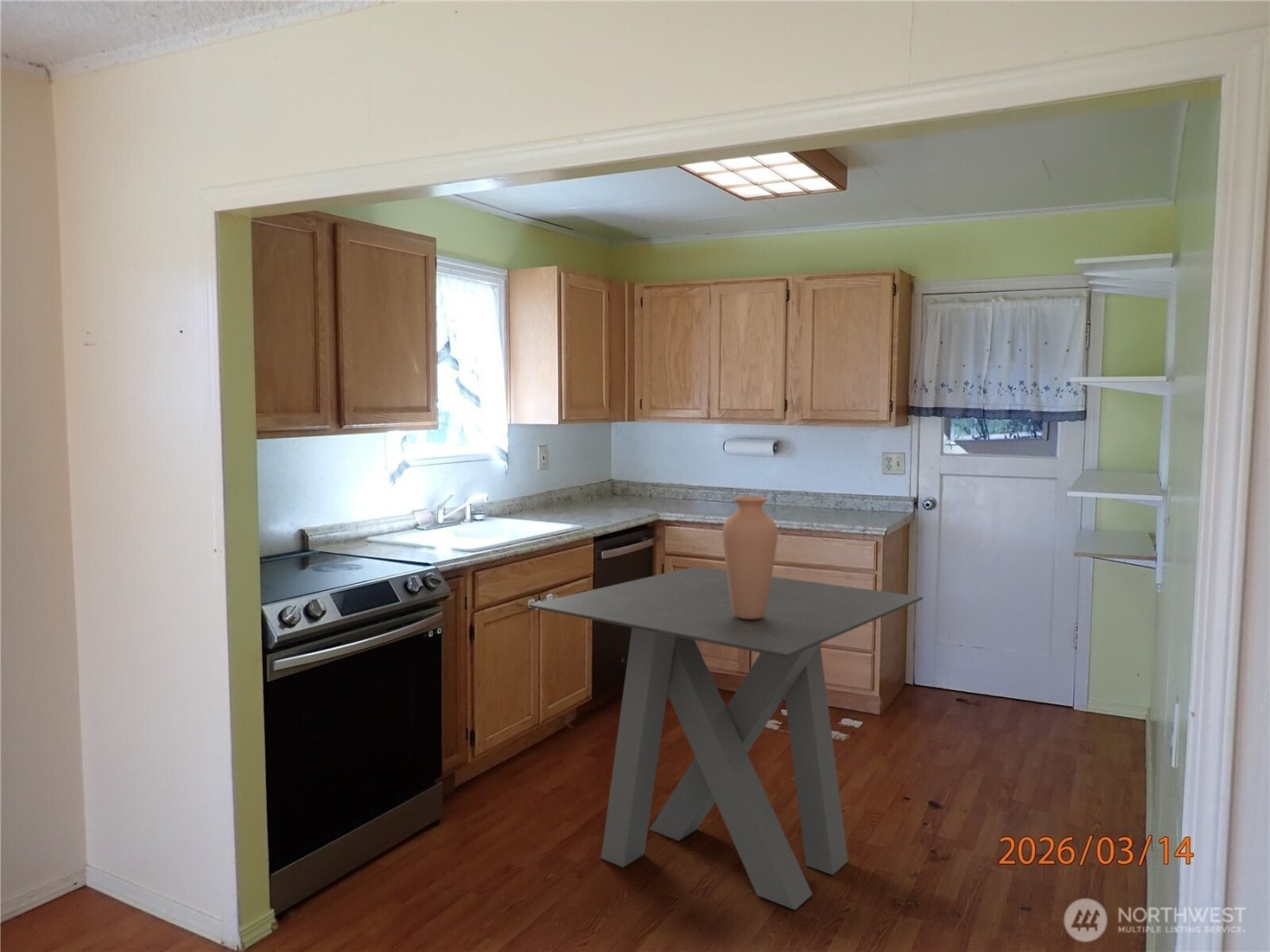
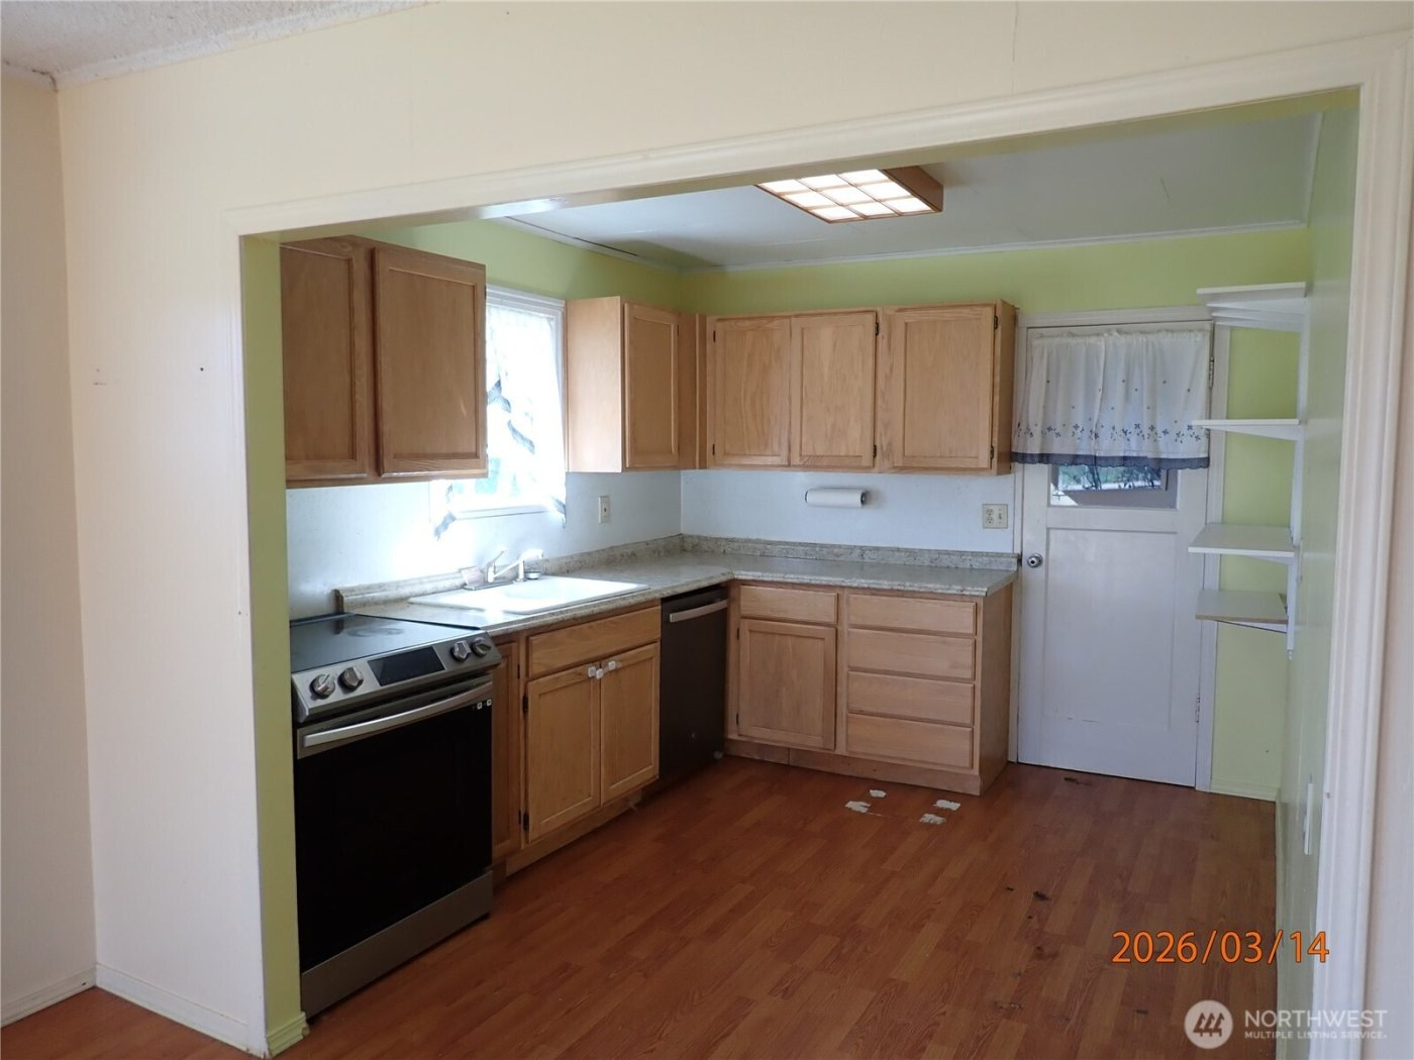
- dining table [528,566,924,911]
- vase [721,495,778,619]
